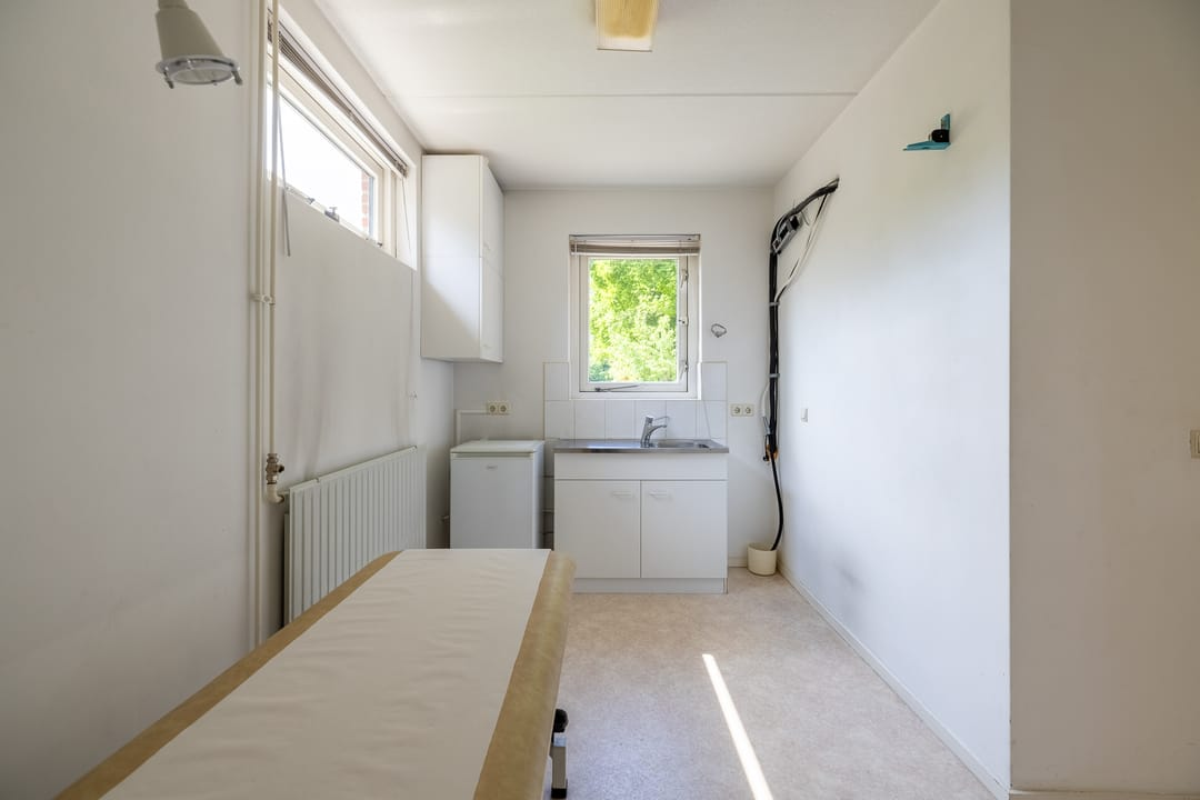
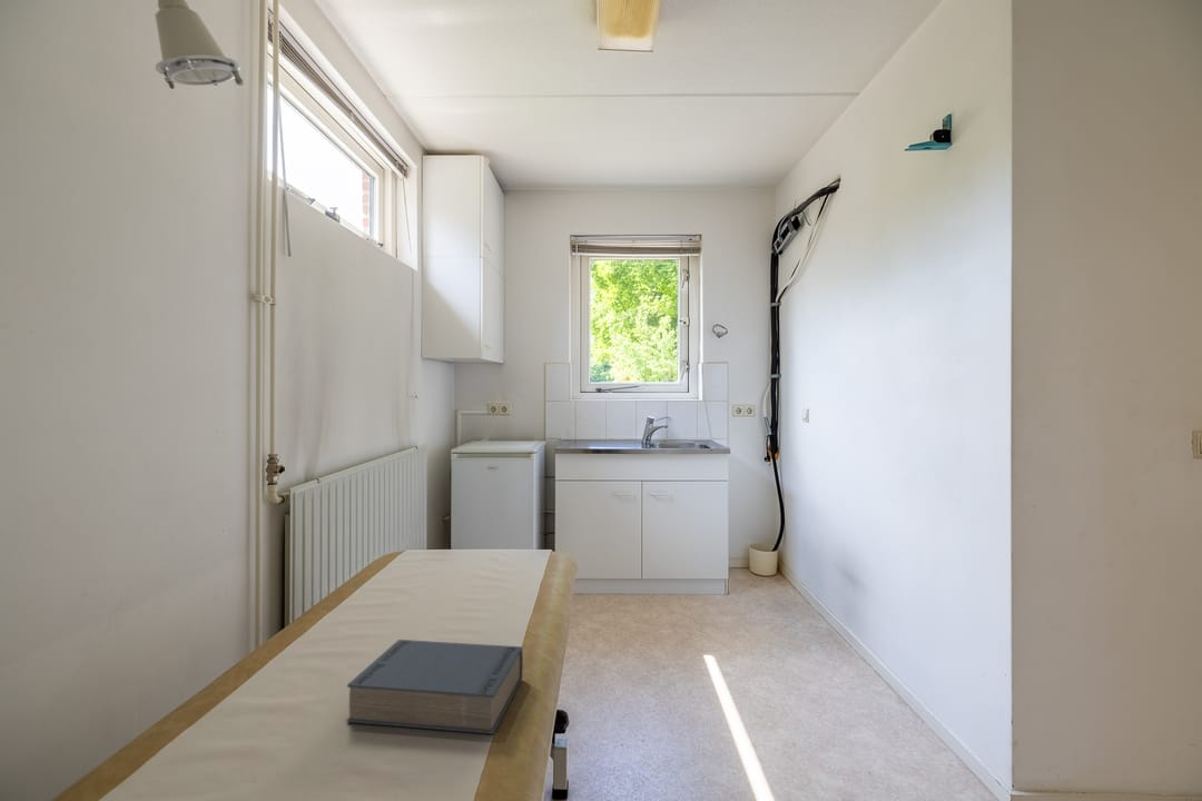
+ book [345,639,524,735]
